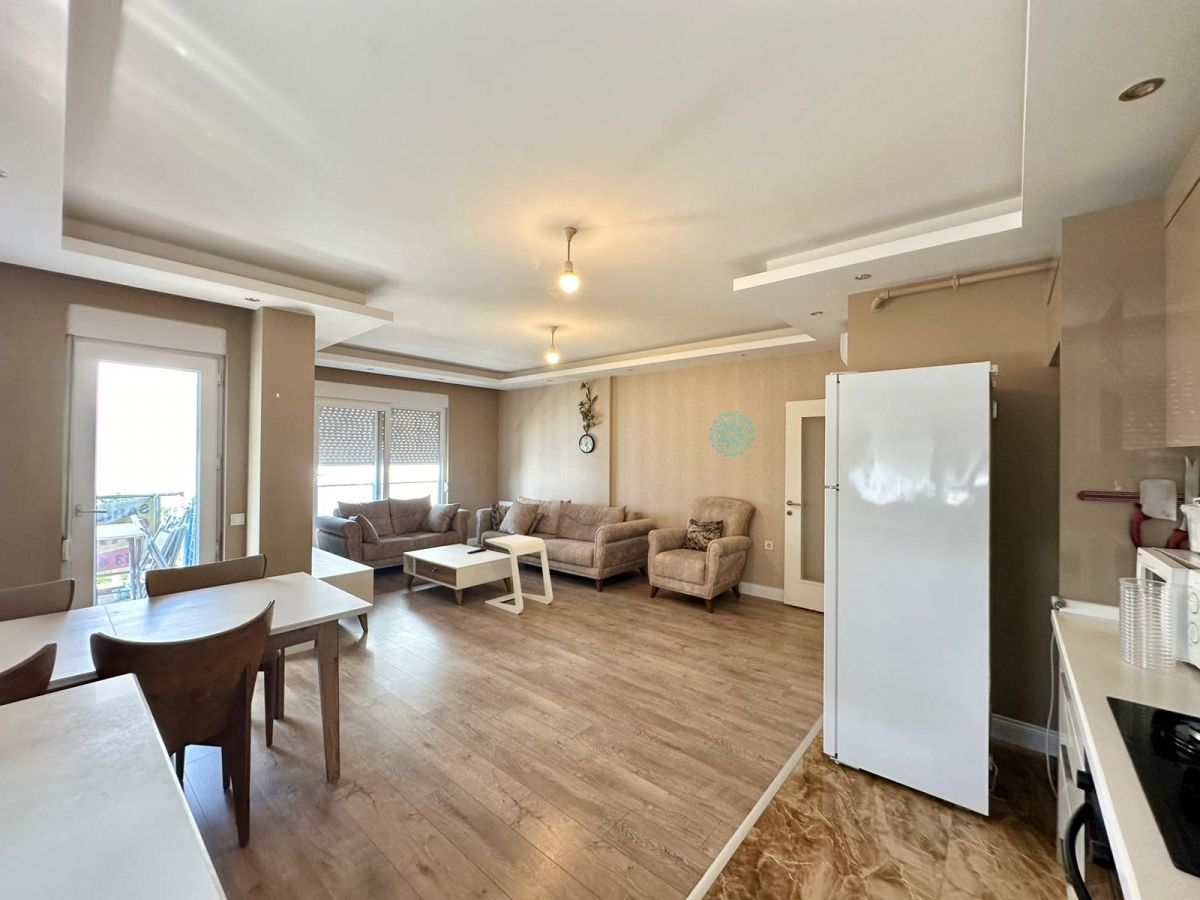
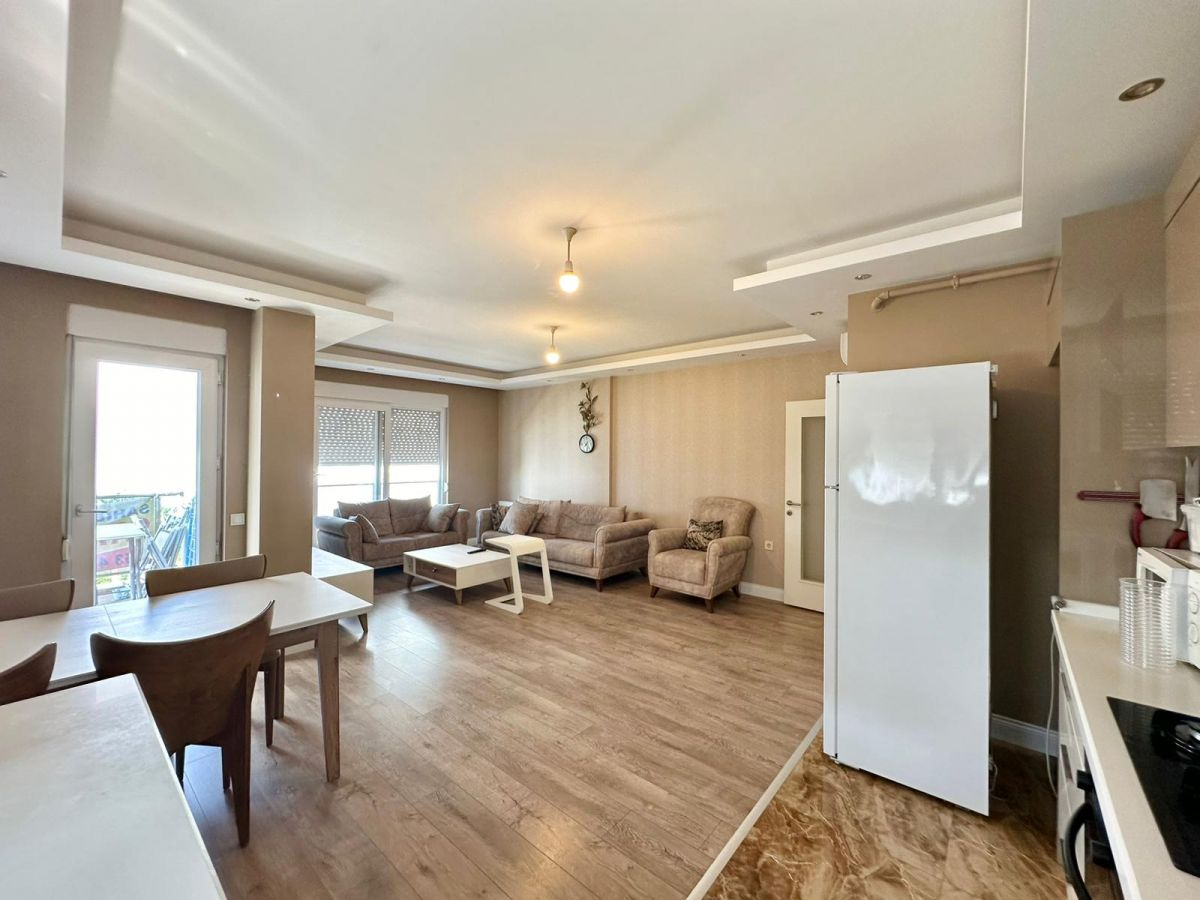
- wall decoration [709,410,755,458]
